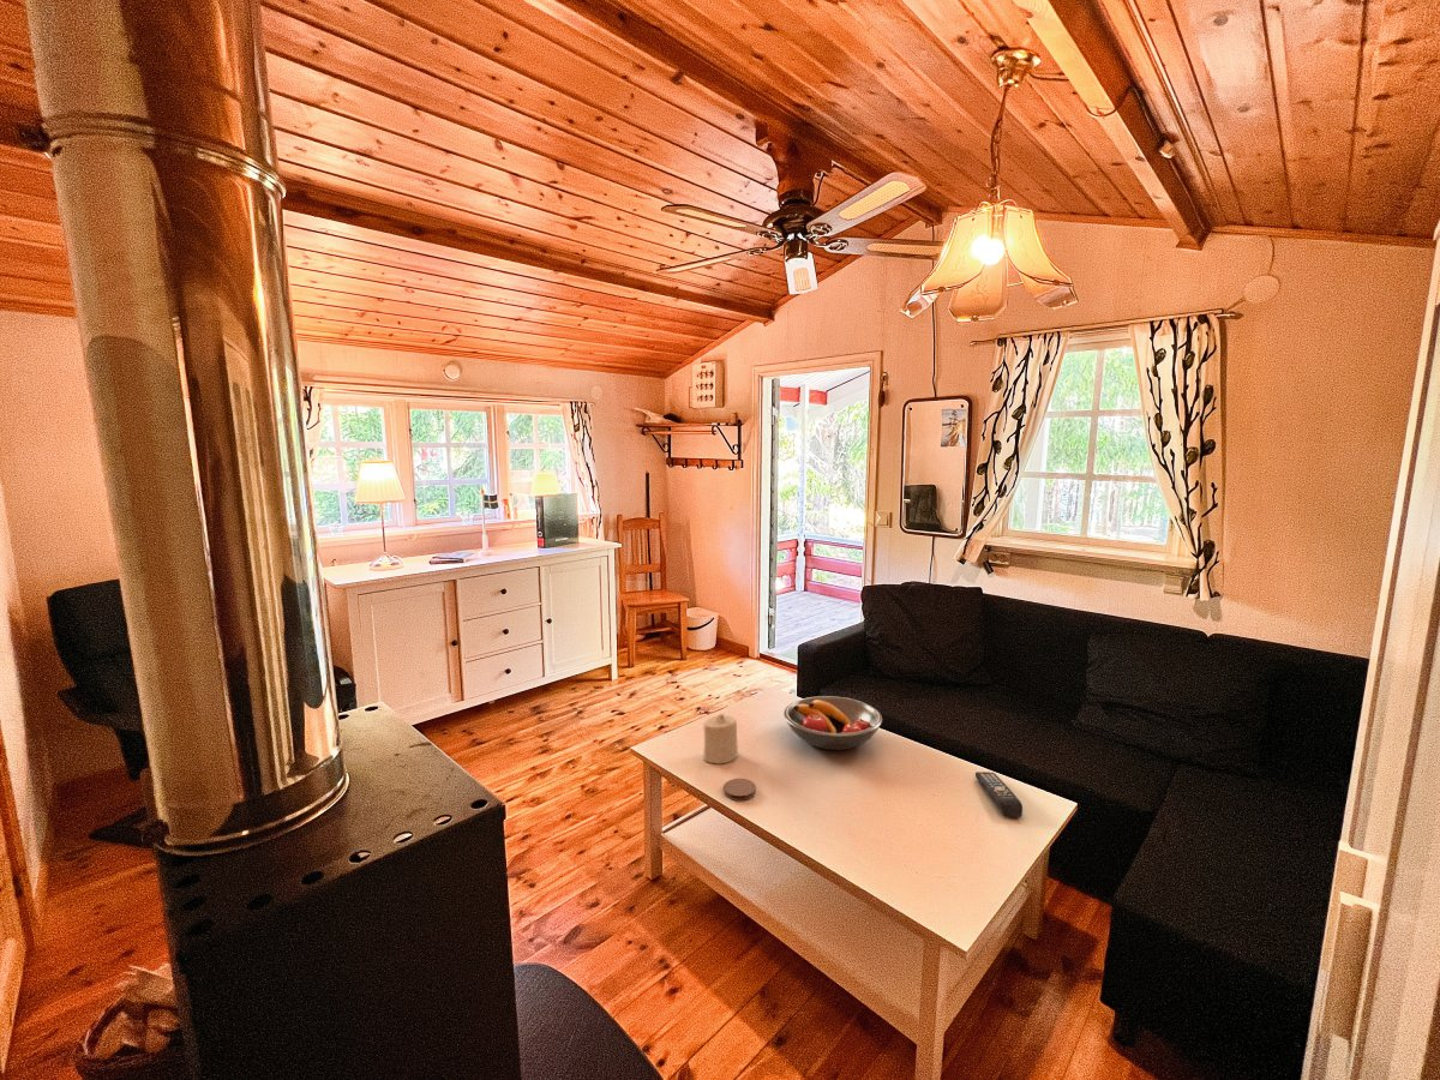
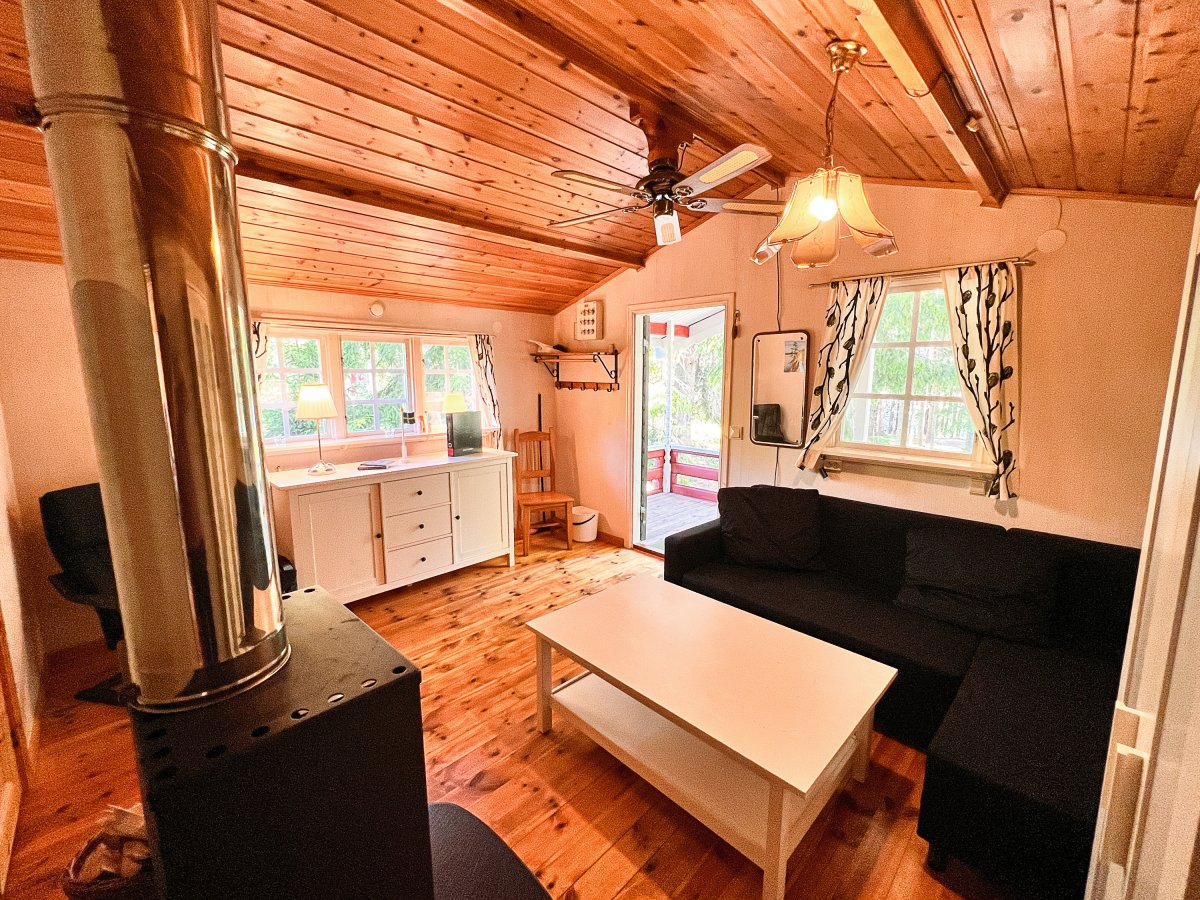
- candle [702,713,739,764]
- fruit bowl [782,695,883,751]
- remote control [974,770,1024,818]
- coaster [722,778,757,802]
